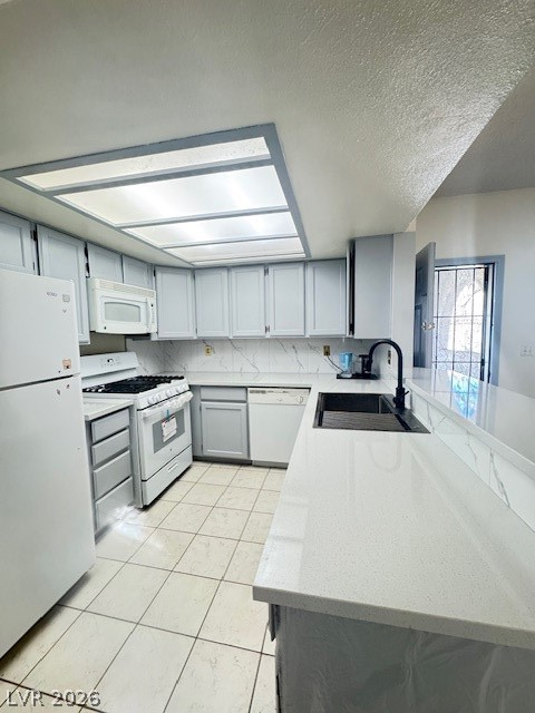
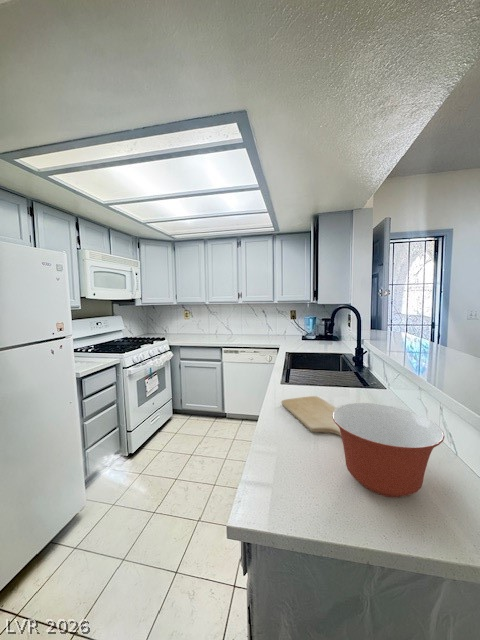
+ mixing bowl [332,402,445,498]
+ chopping board [280,395,341,437]
